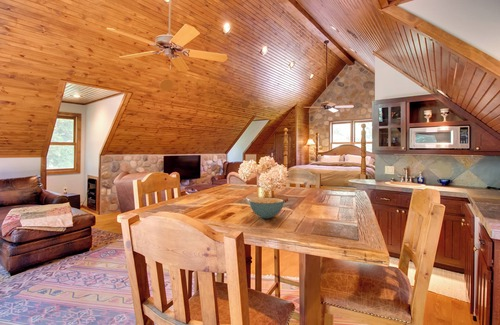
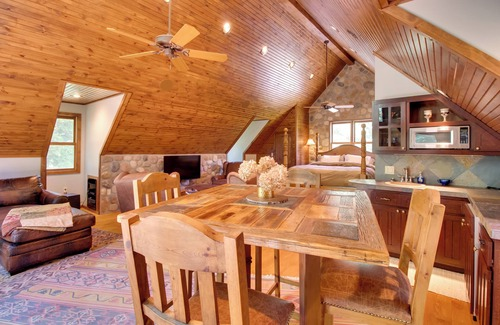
- cereal bowl [248,197,285,219]
